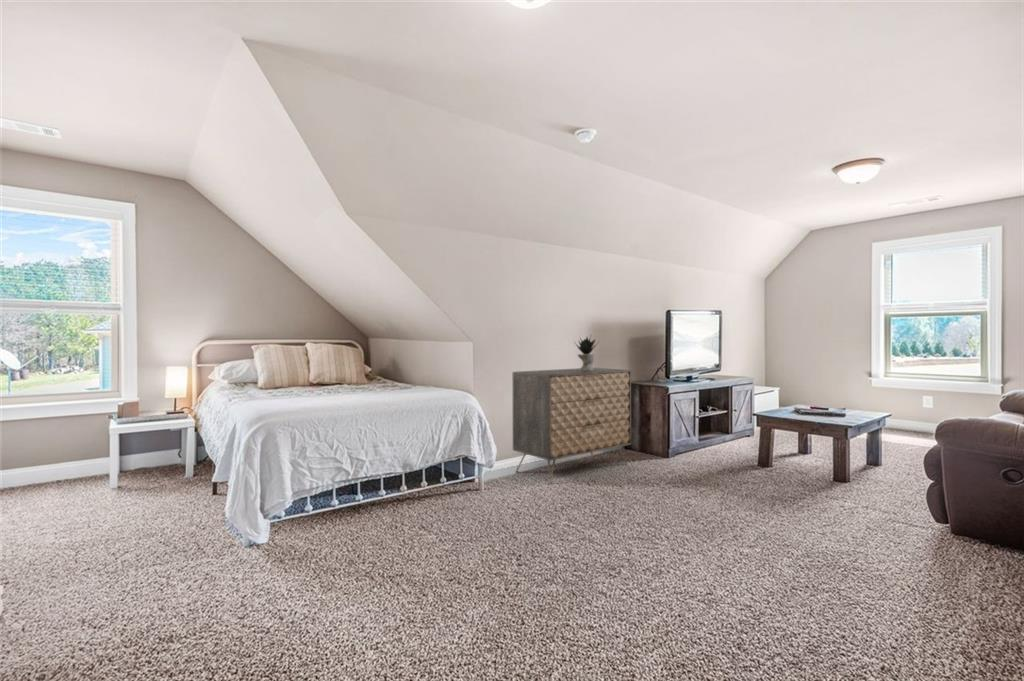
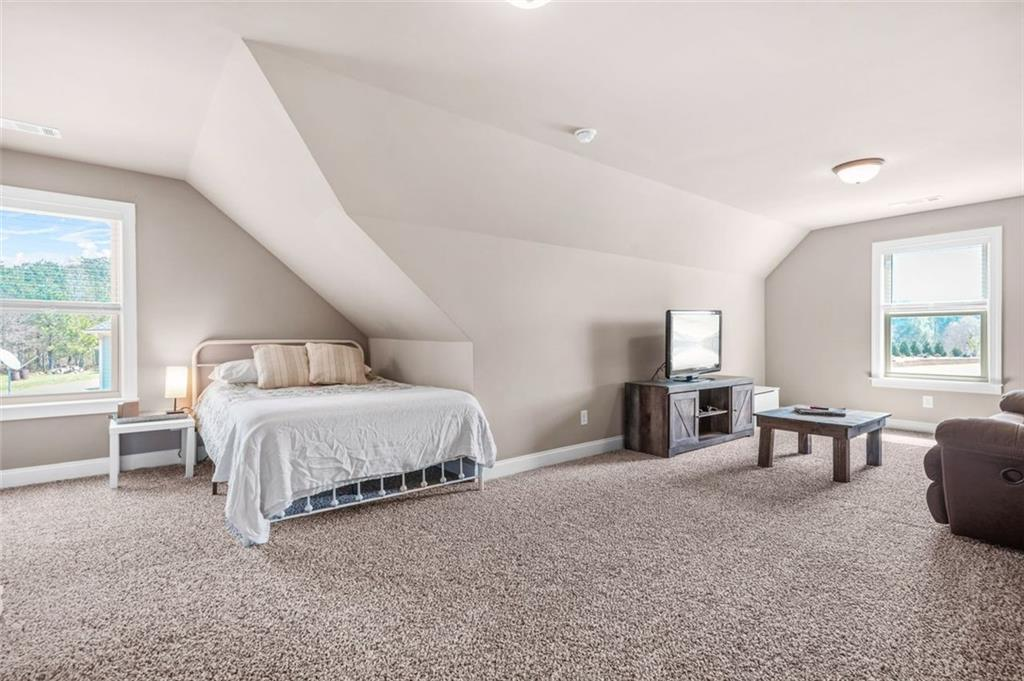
- dresser [512,367,632,484]
- potted plant [573,335,599,370]
